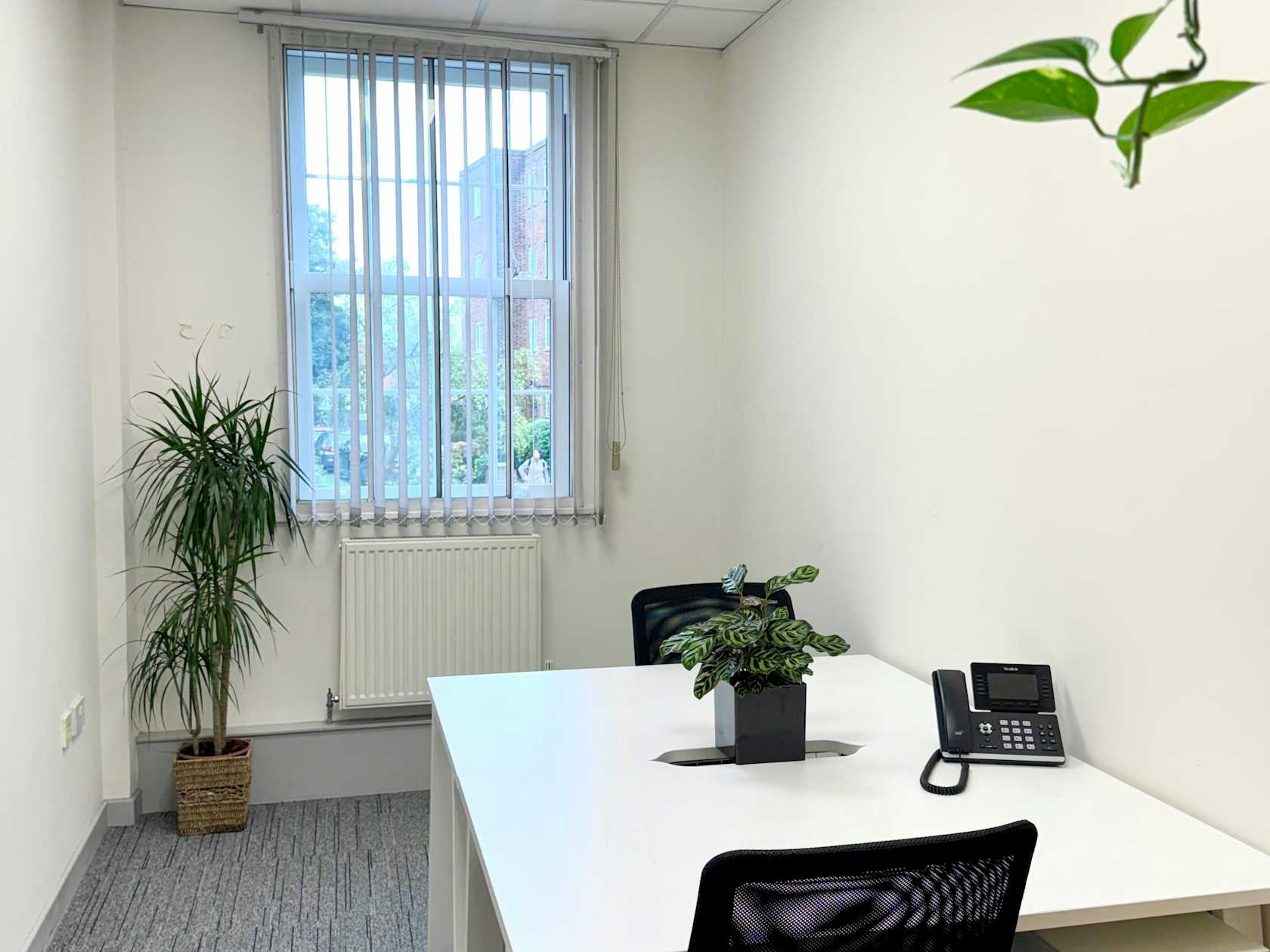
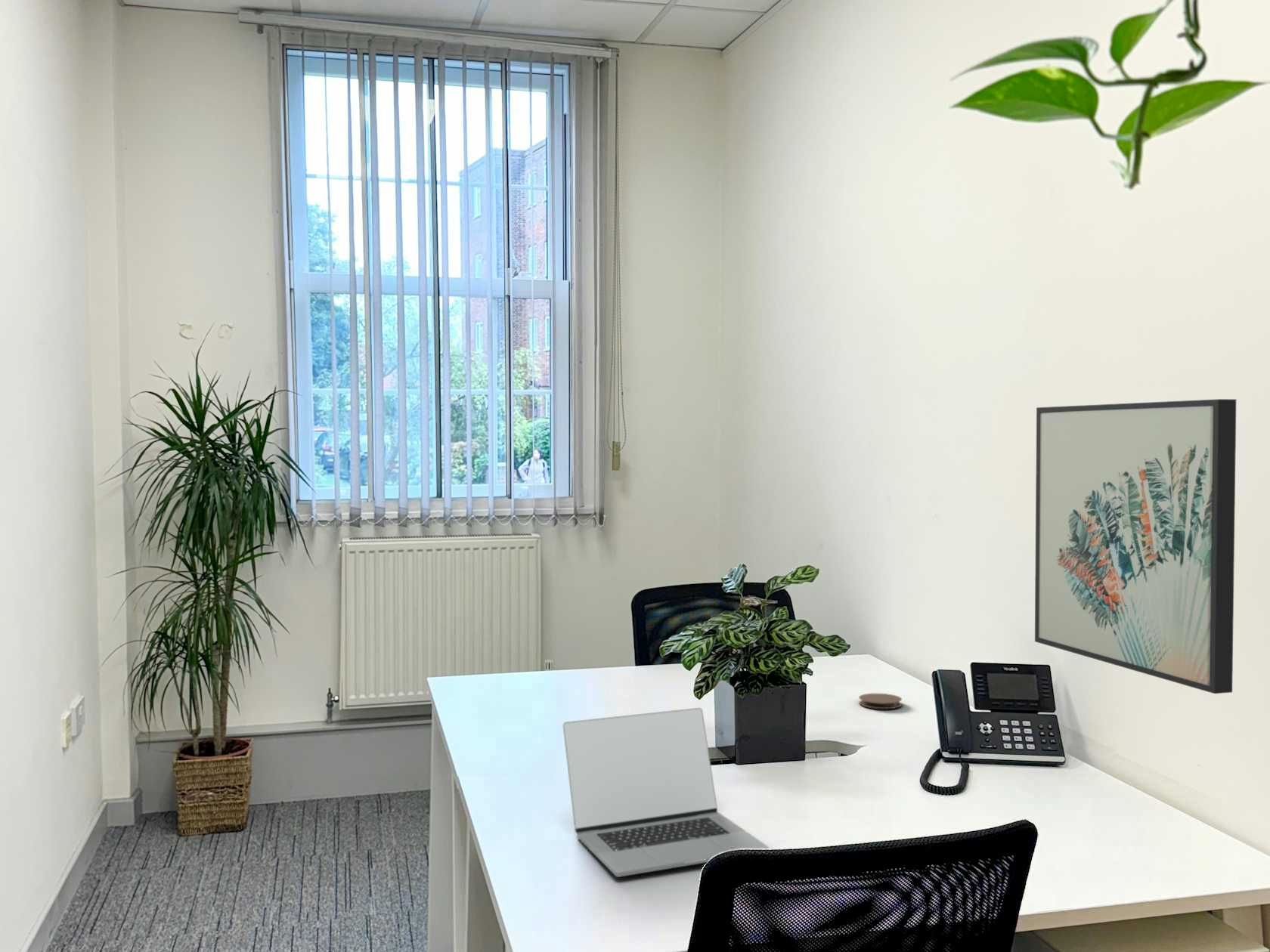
+ wall art [1034,398,1237,694]
+ coaster [858,693,903,709]
+ laptop [562,707,770,878]
